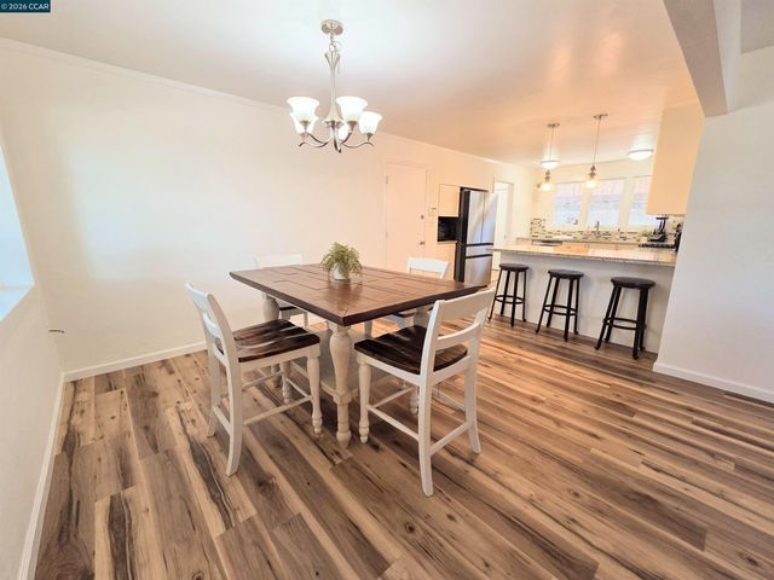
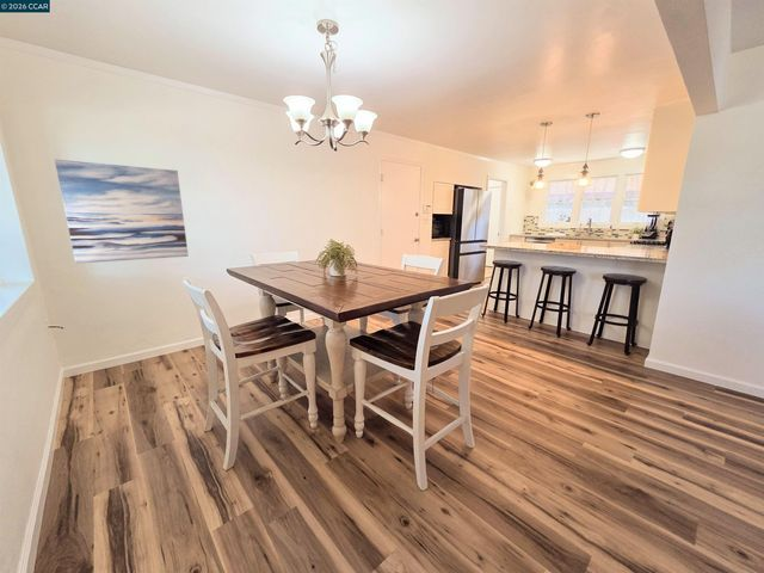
+ wall art [54,159,189,265]
